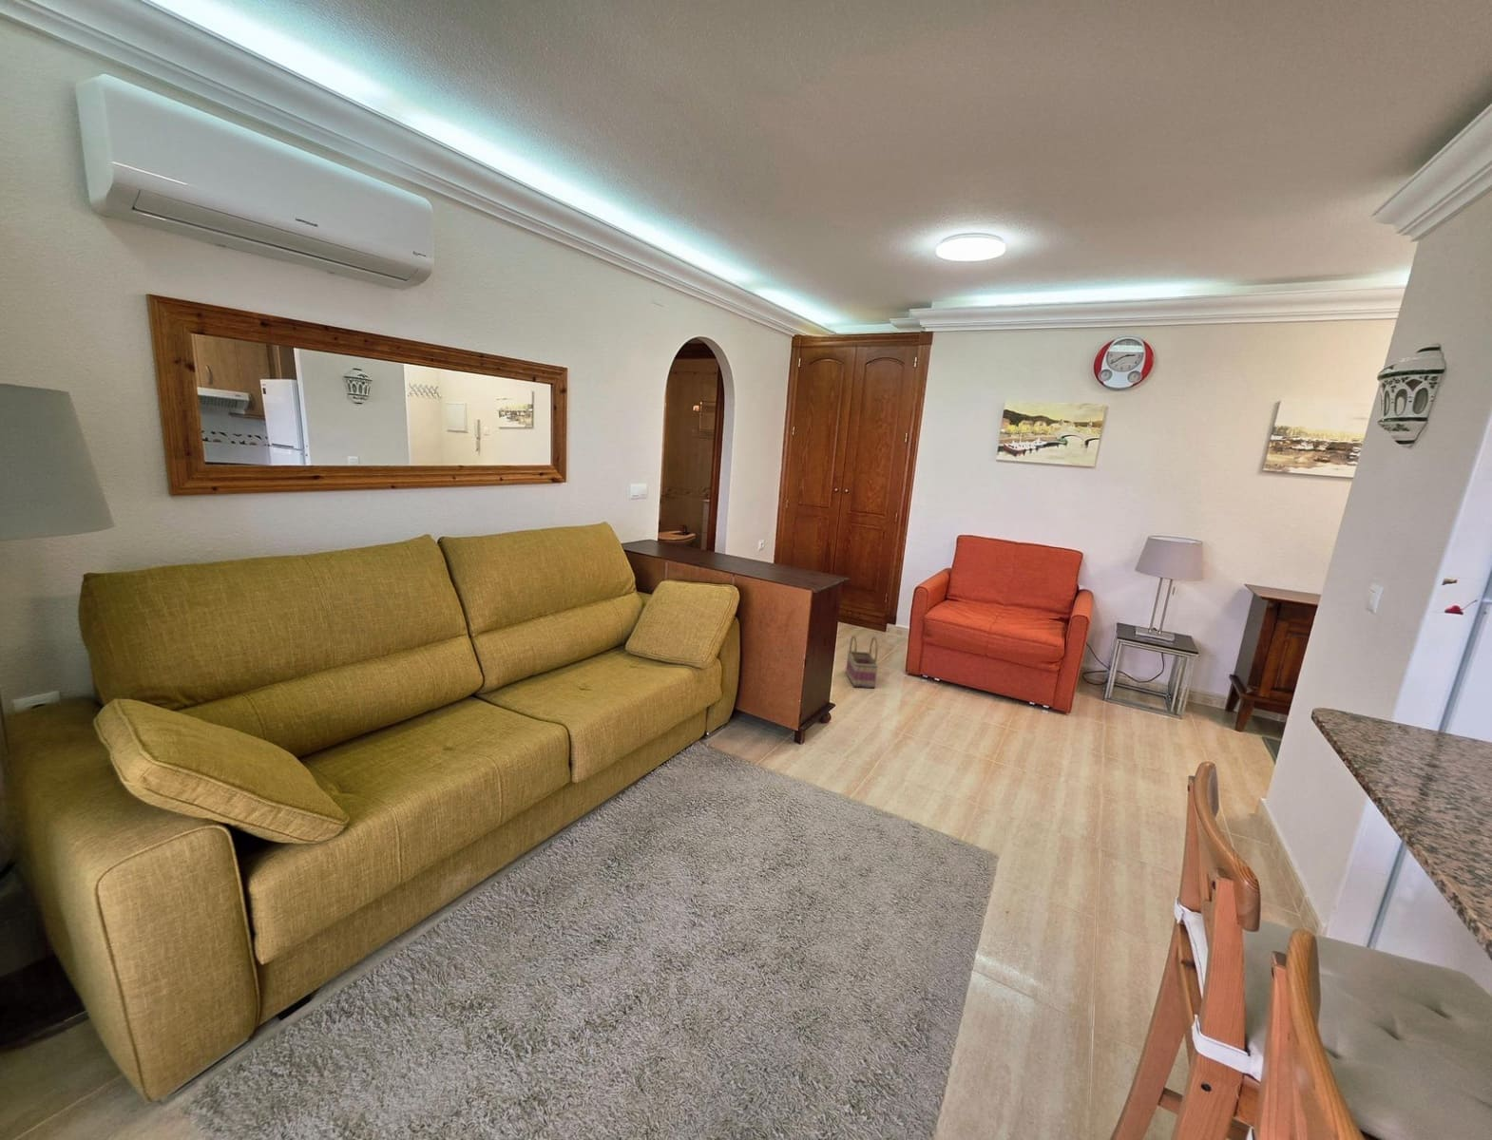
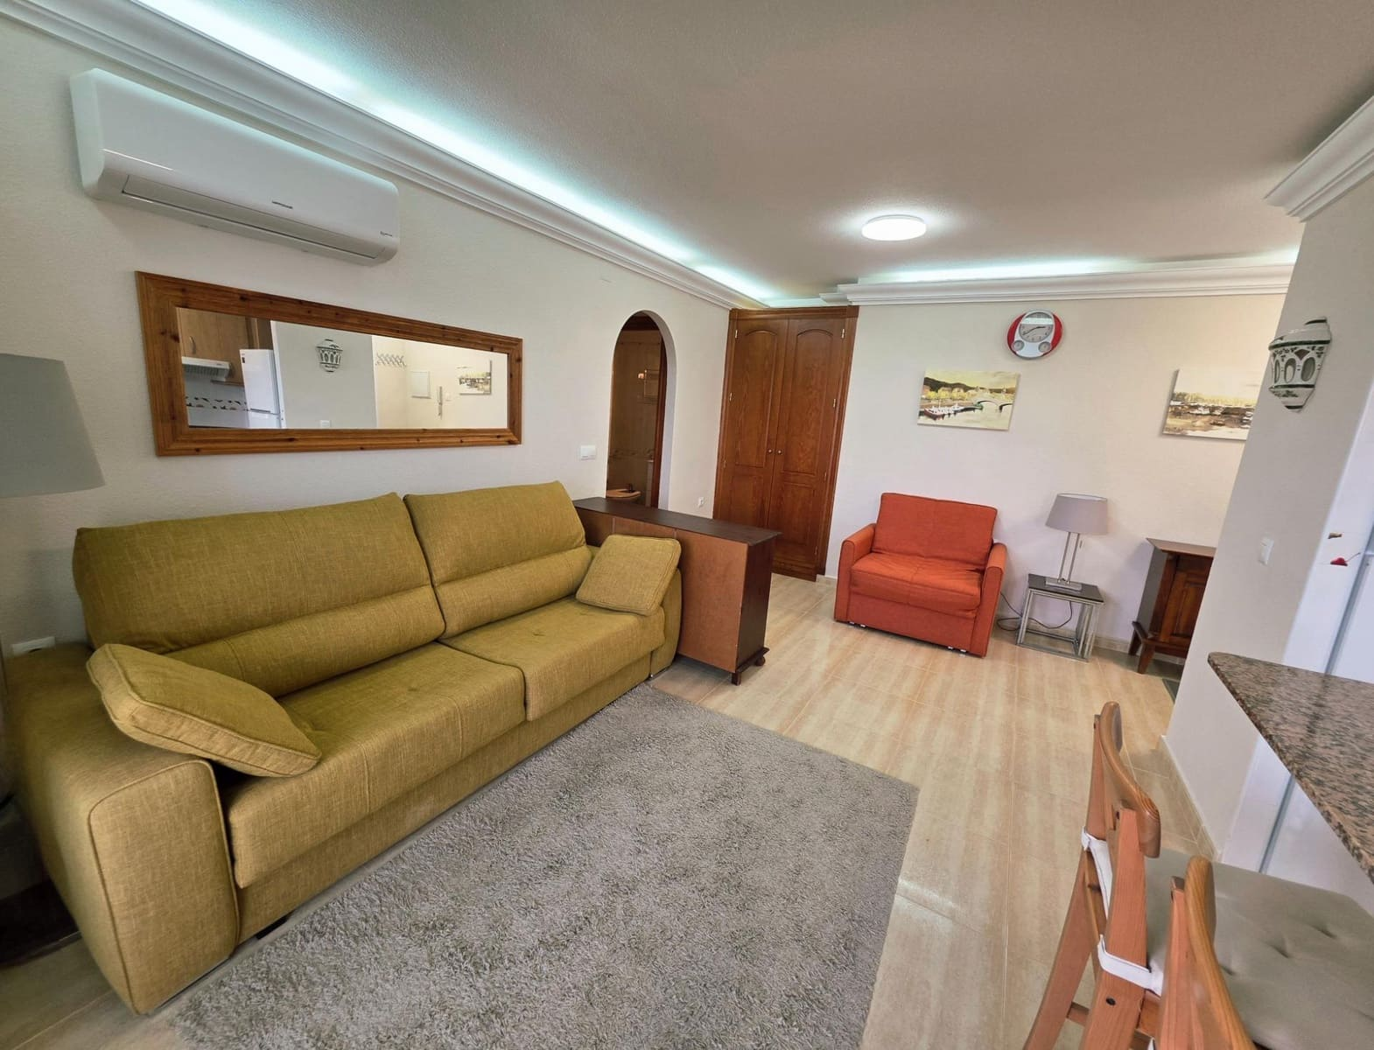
- basket [845,635,879,689]
